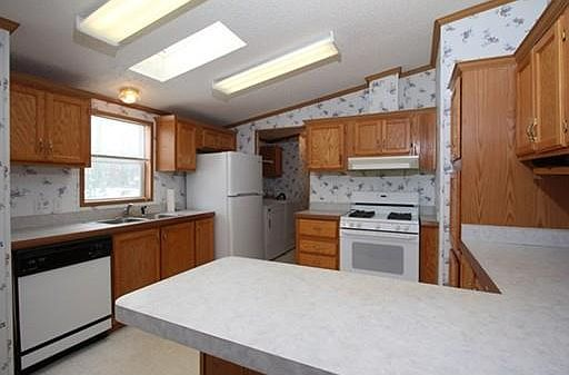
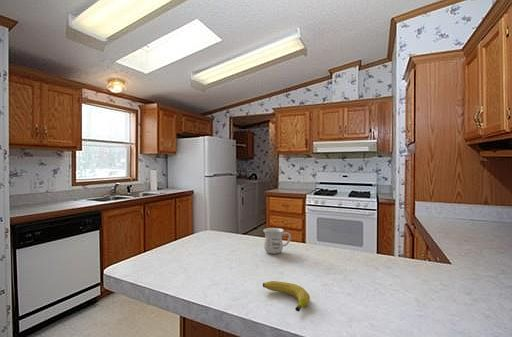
+ mug [262,227,292,255]
+ fruit [262,280,311,312]
